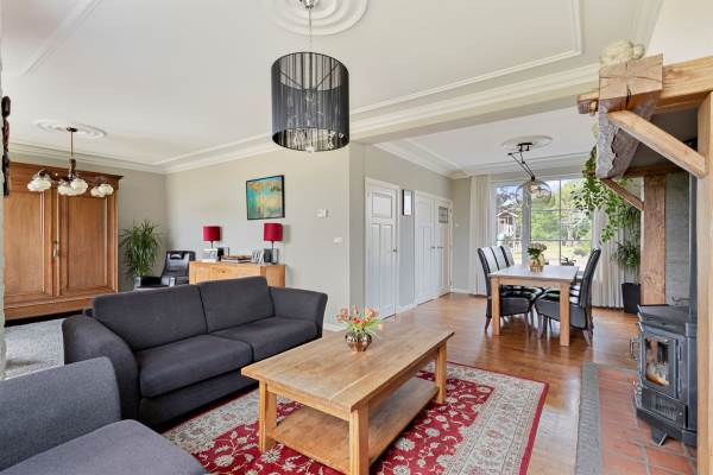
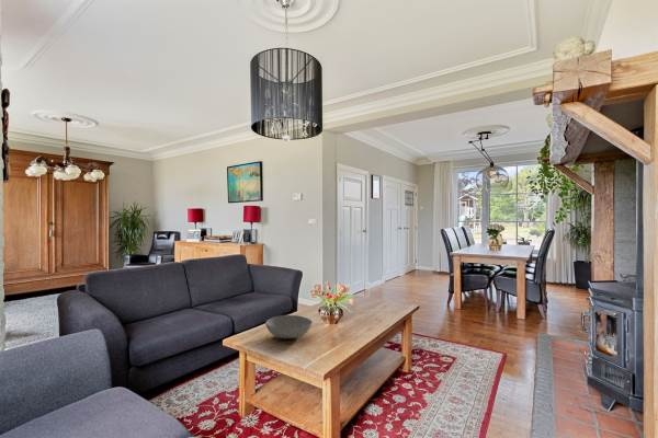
+ bowl [264,314,314,339]
